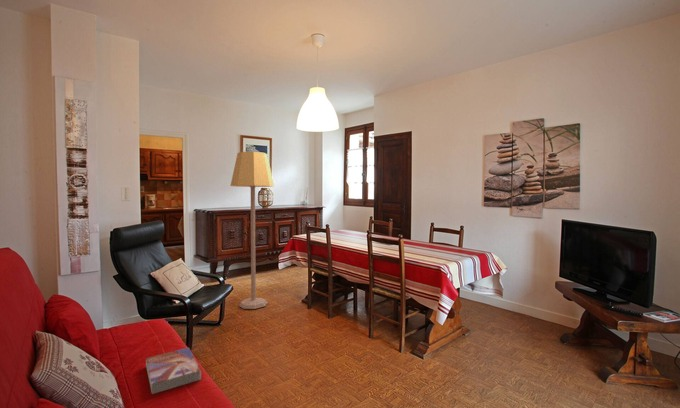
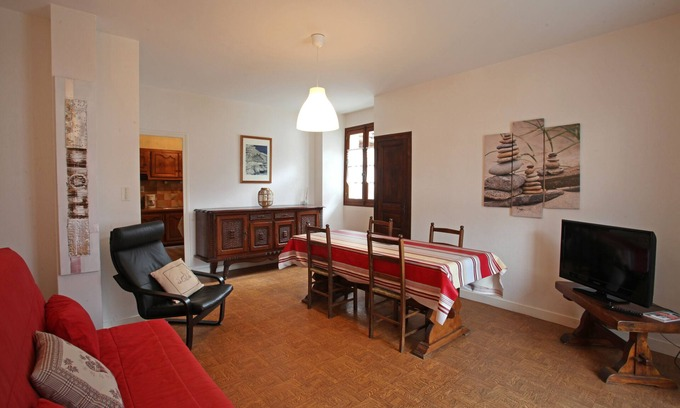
- textbook [145,346,202,395]
- lamp [229,151,275,310]
